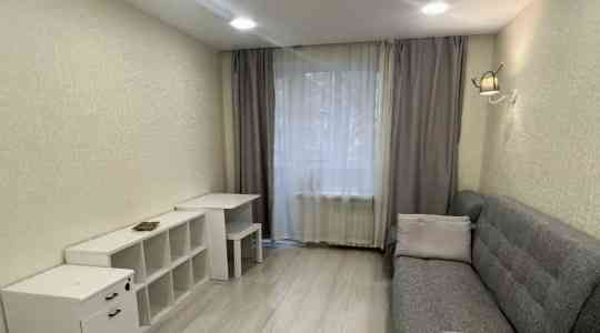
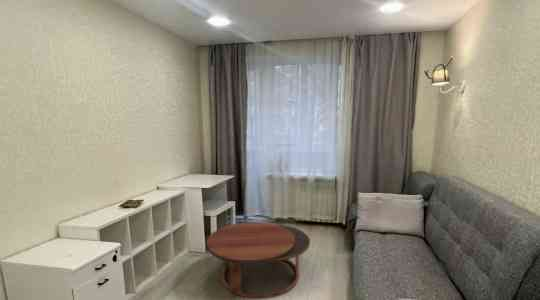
+ coffee table [205,221,311,299]
